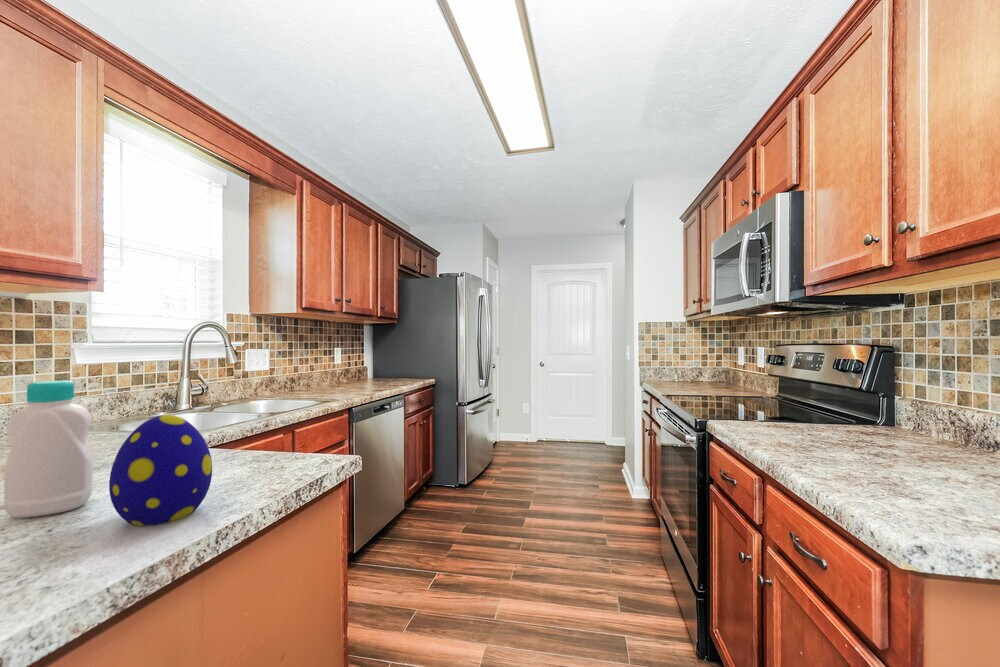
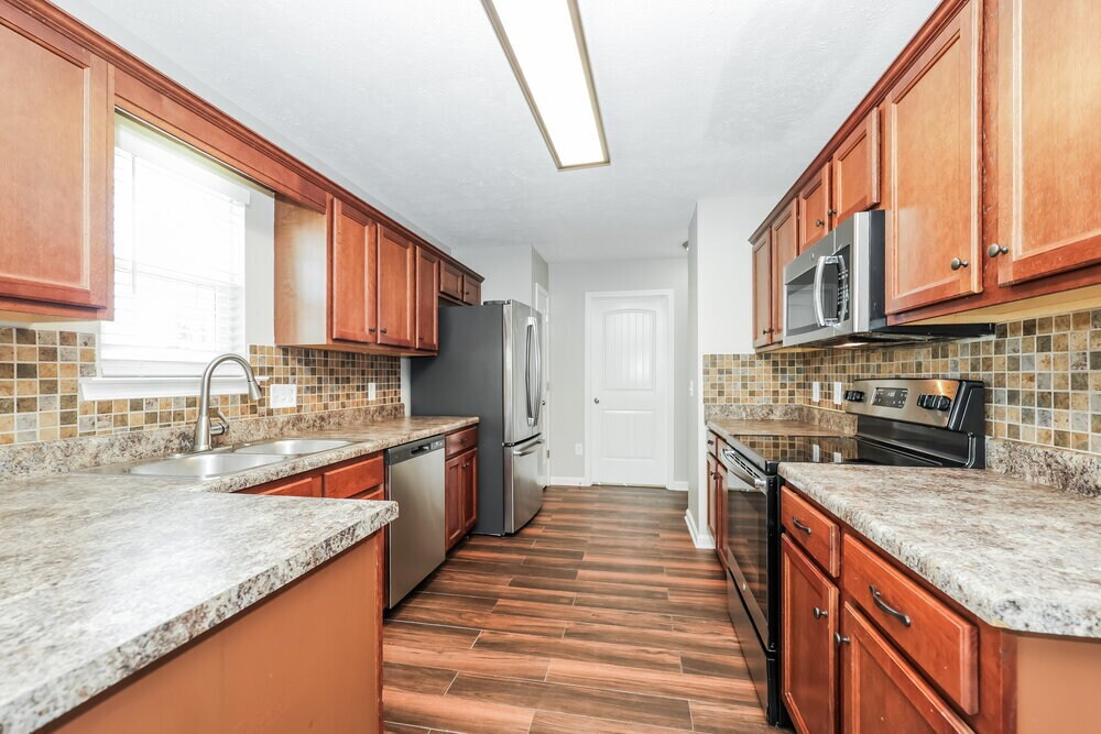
- bottle [3,380,94,519]
- decorative egg [108,414,213,526]
